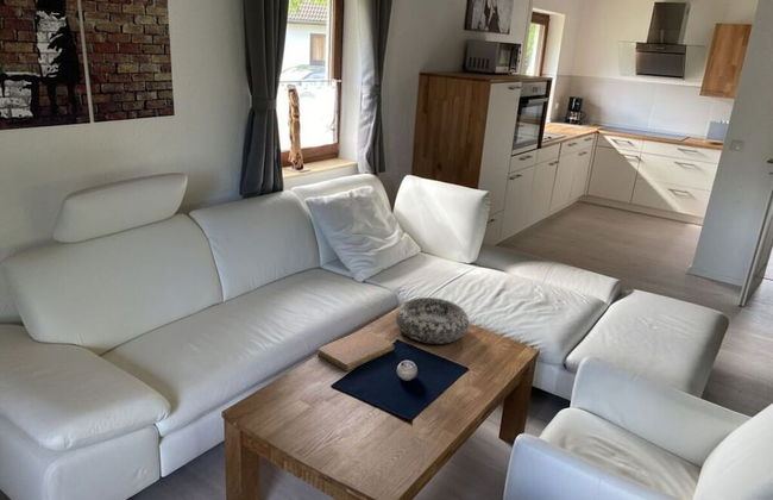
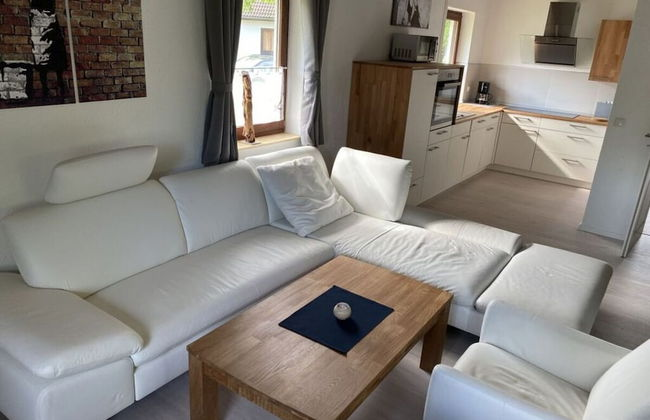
- notebook [316,329,396,373]
- decorative bowl [395,296,470,345]
